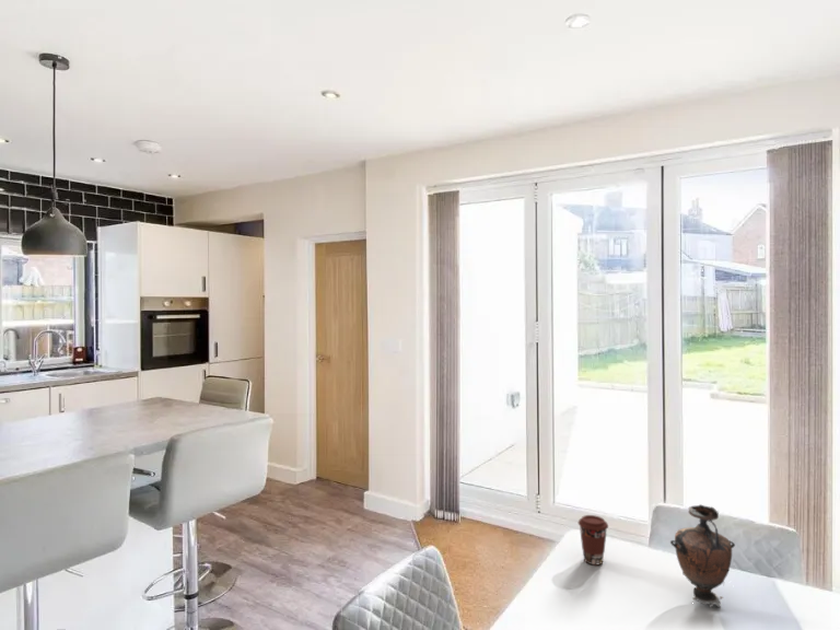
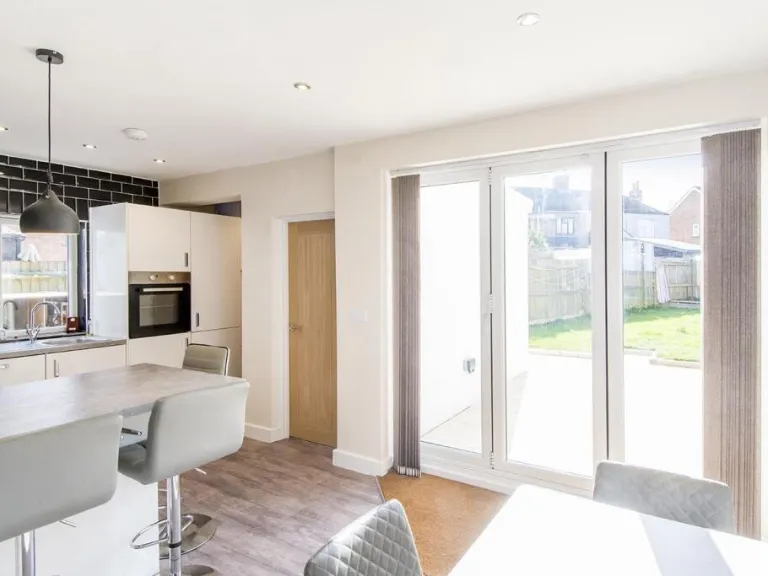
- coffee cup [578,514,609,565]
- vase [669,503,736,608]
